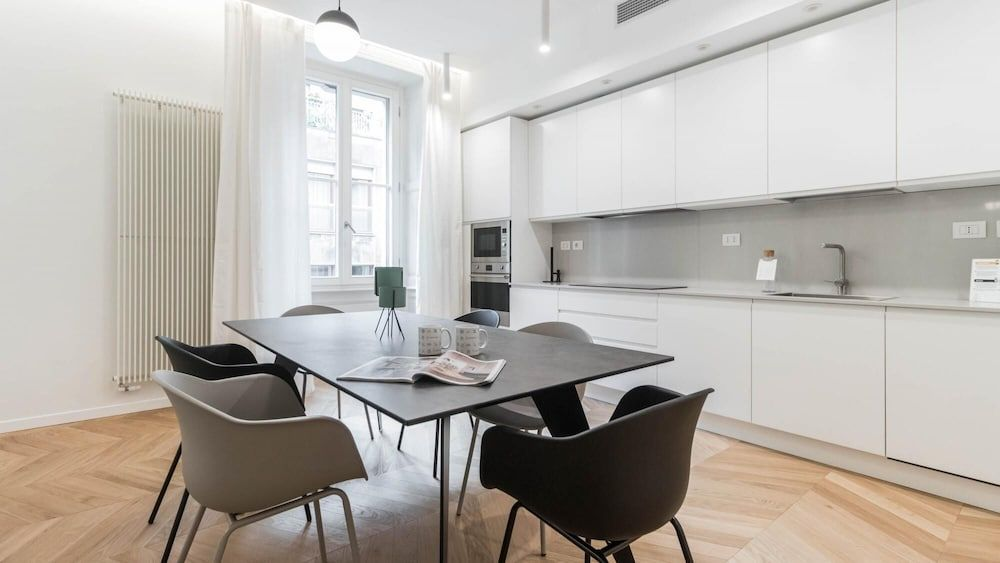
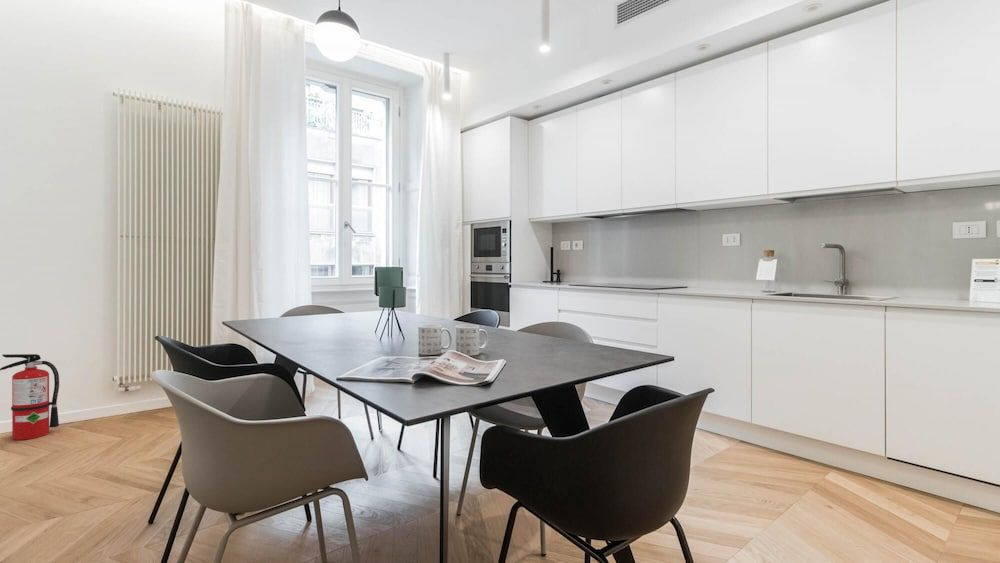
+ fire extinguisher [0,353,60,441]
